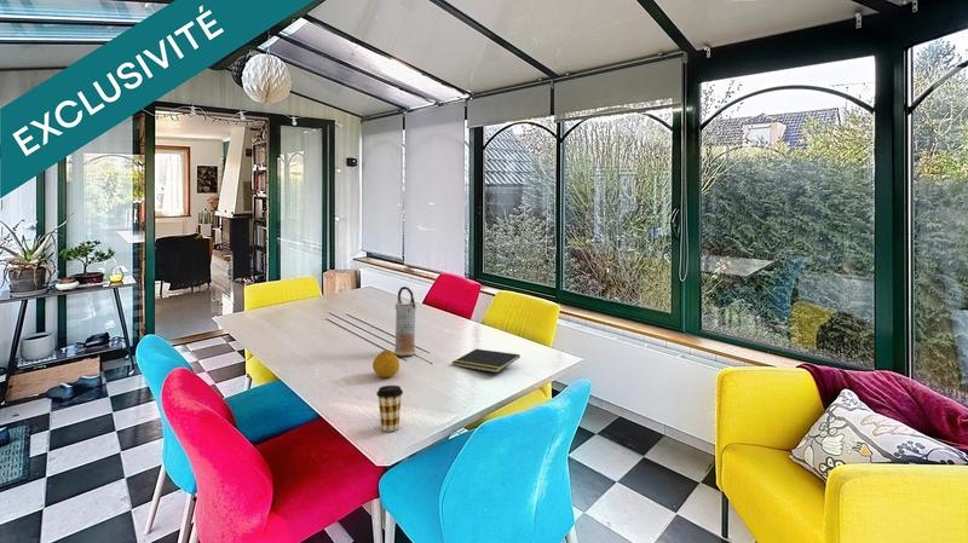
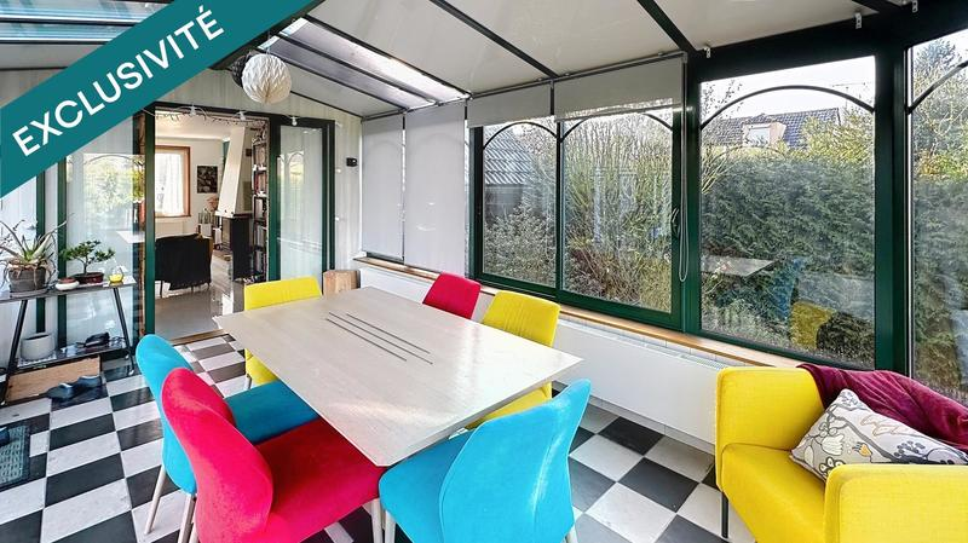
- coffee cup [375,385,404,432]
- vase [393,285,417,357]
- notepad [451,348,522,374]
- fruit [371,350,401,379]
